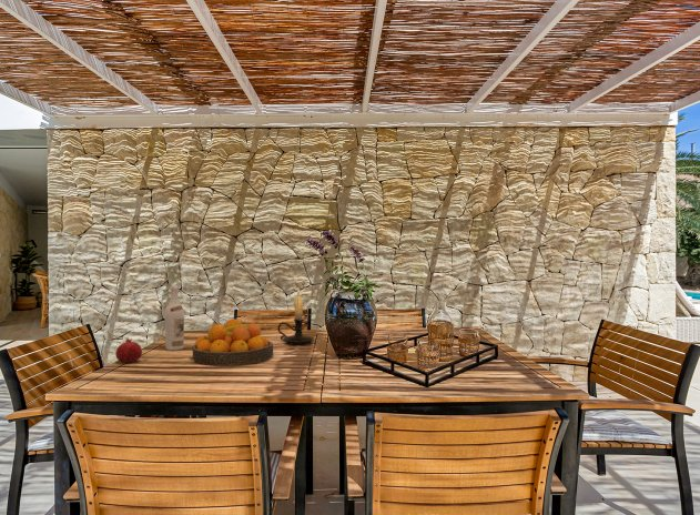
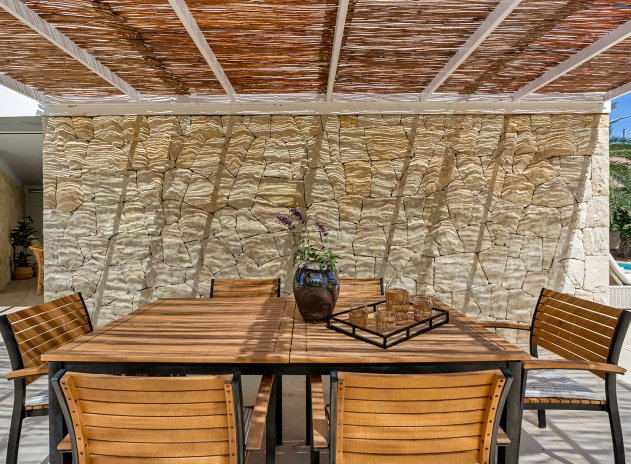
- wine bottle [164,285,185,352]
- fruit [114,337,143,364]
- fruit bowl [192,317,274,367]
- candle holder [276,287,315,346]
